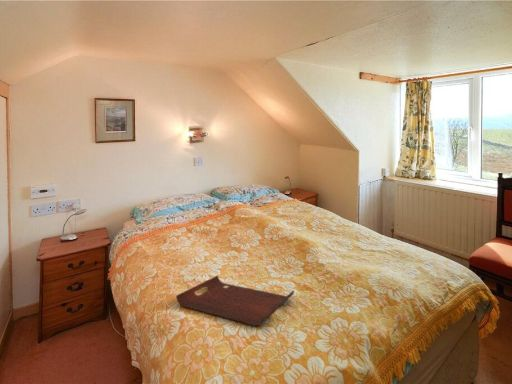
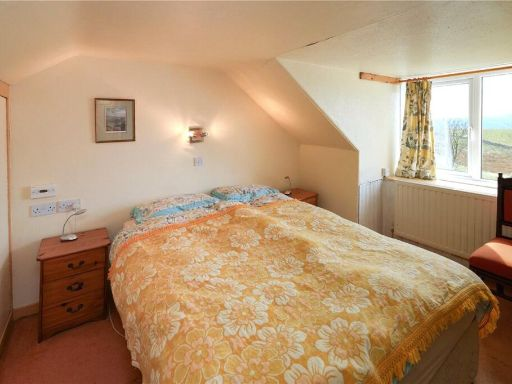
- serving tray [175,275,295,327]
